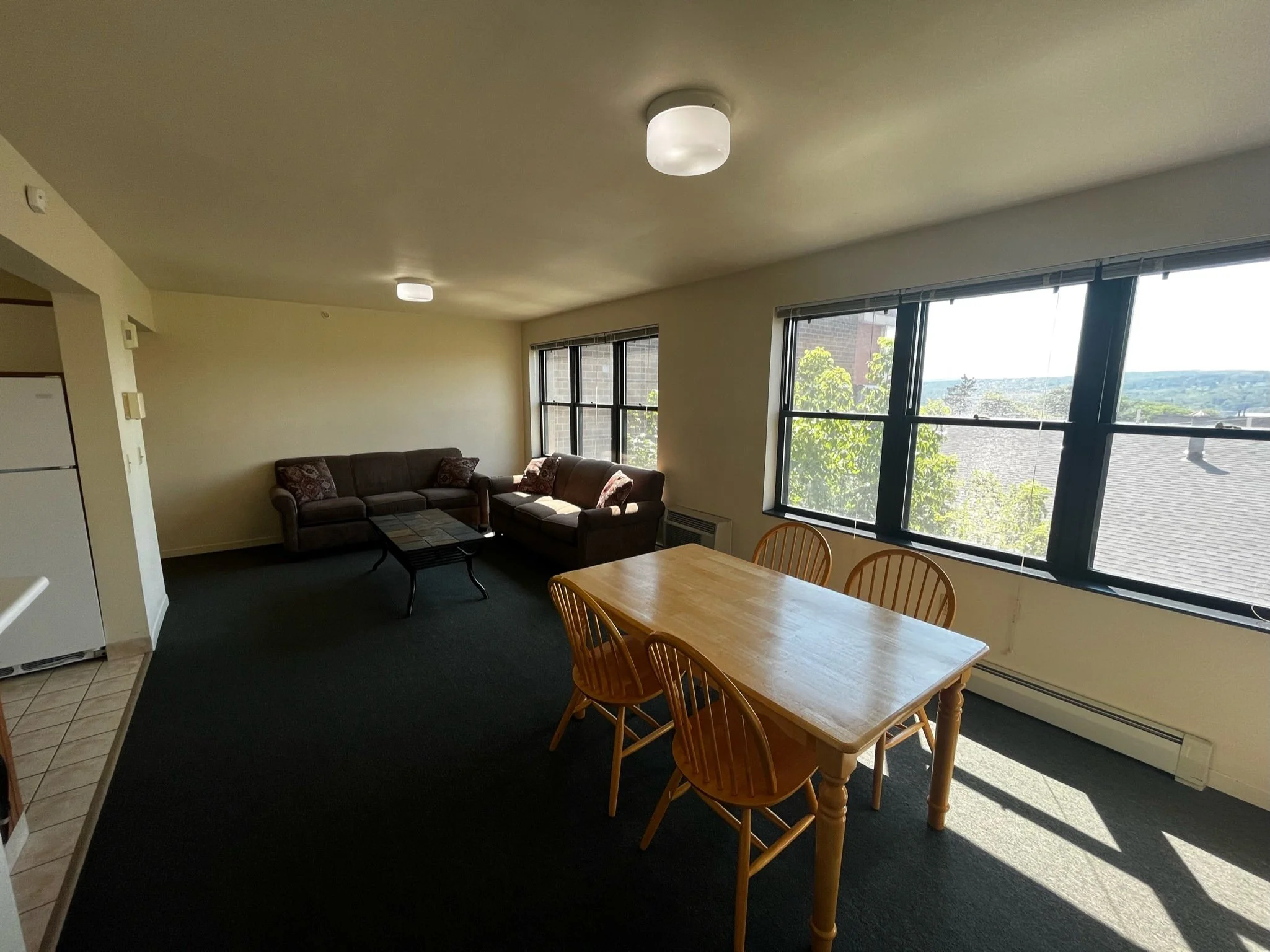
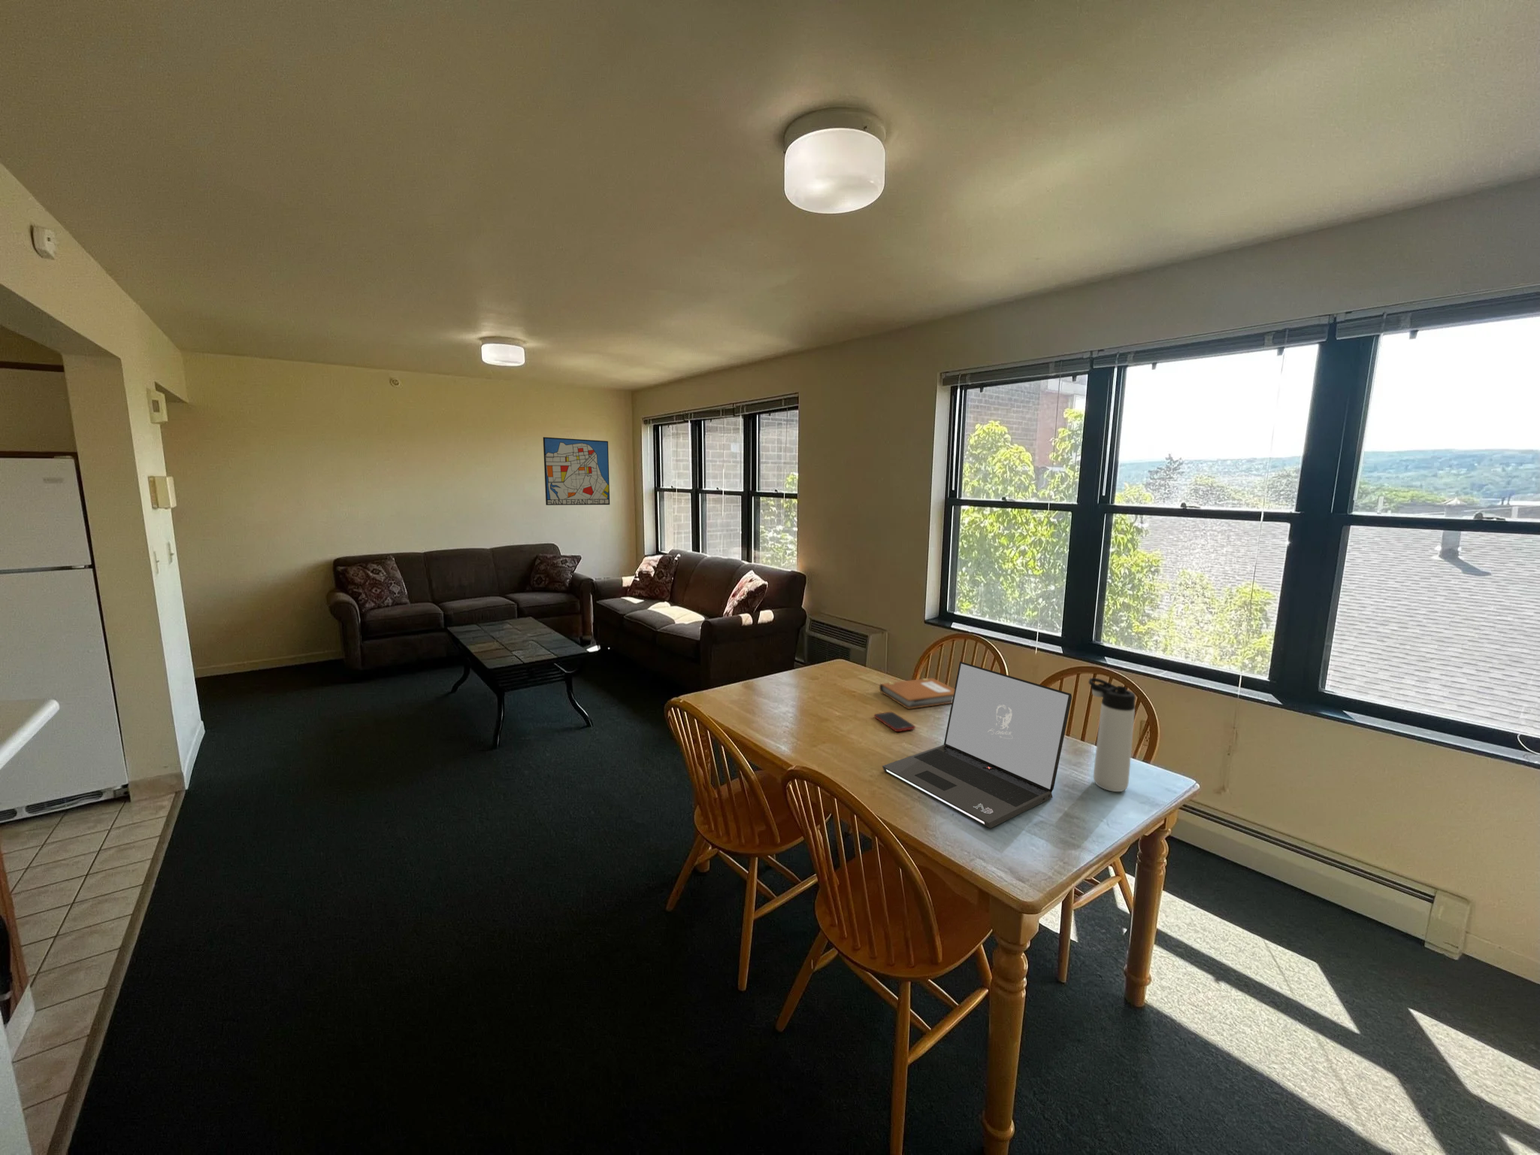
+ wall art [543,436,610,506]
+ cell phone [873,711,917,733]
+ thermos bottle [1088,677,1136,792]
+ notebook [879,677,954,710]
+ laptop [882,661,1072,829]
